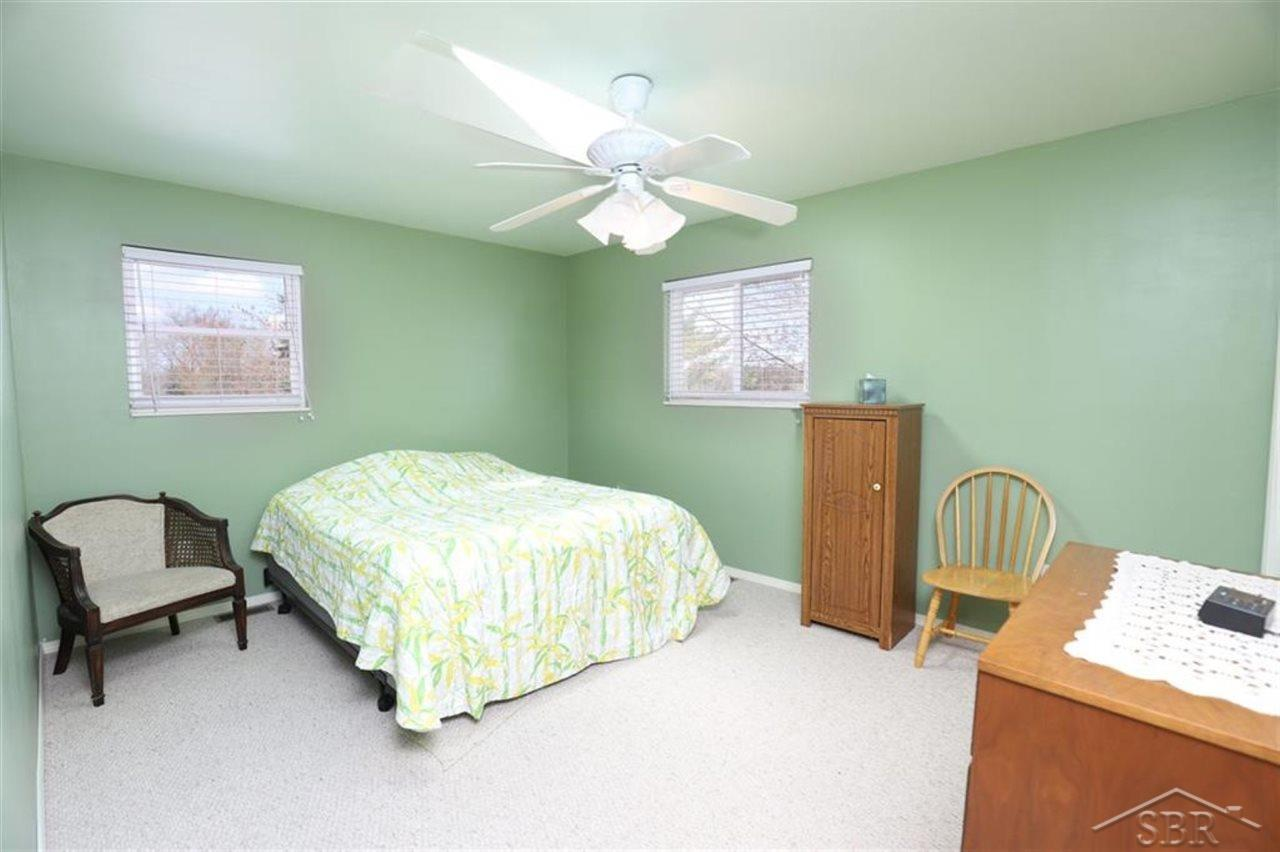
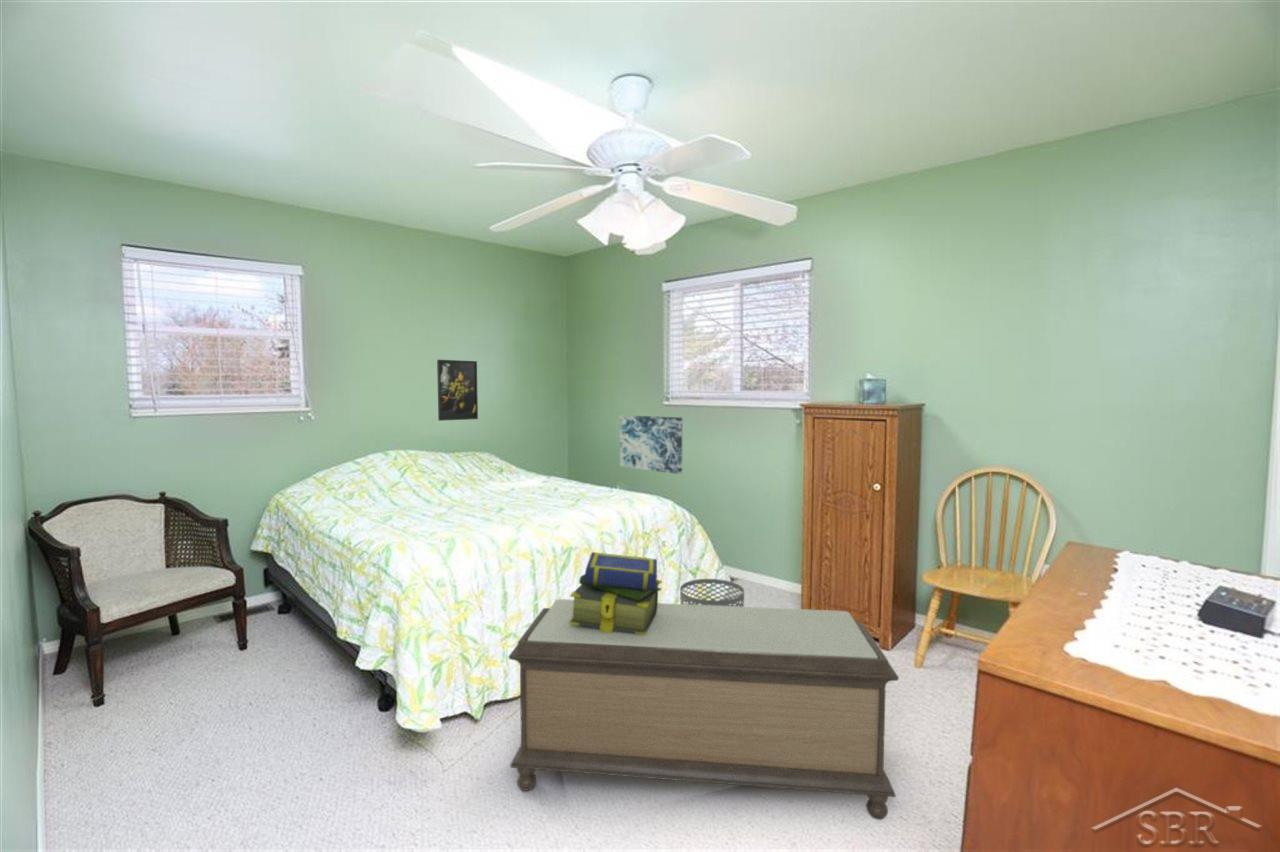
+ bench [508,598,900,821]
+ waste bin [679,578,745,607]
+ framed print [436,359,479,422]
+ stack of books [569,551,663,636]
+ wall art [619,414,683,475]
